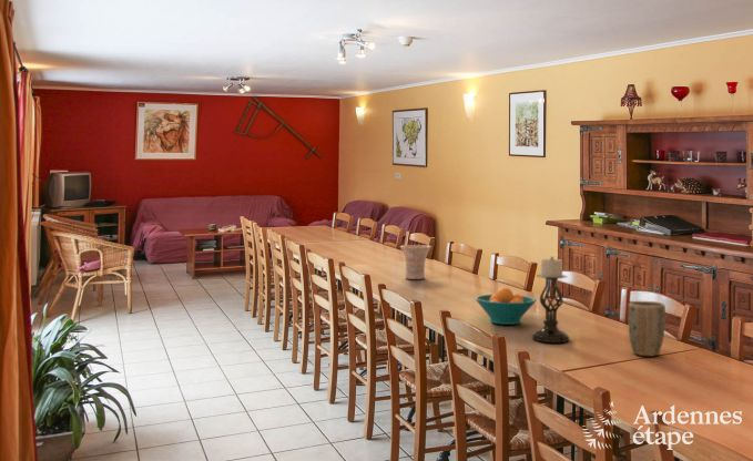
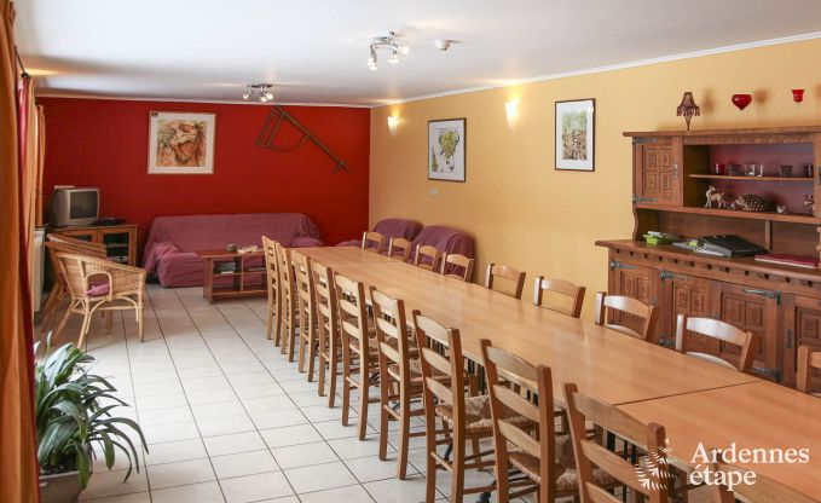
- plant pot [628,300,666,357]
- candle holder [531,256,570,344]
- vase [399,244,433,280]
- fruit bowl [474,286,538,326]
